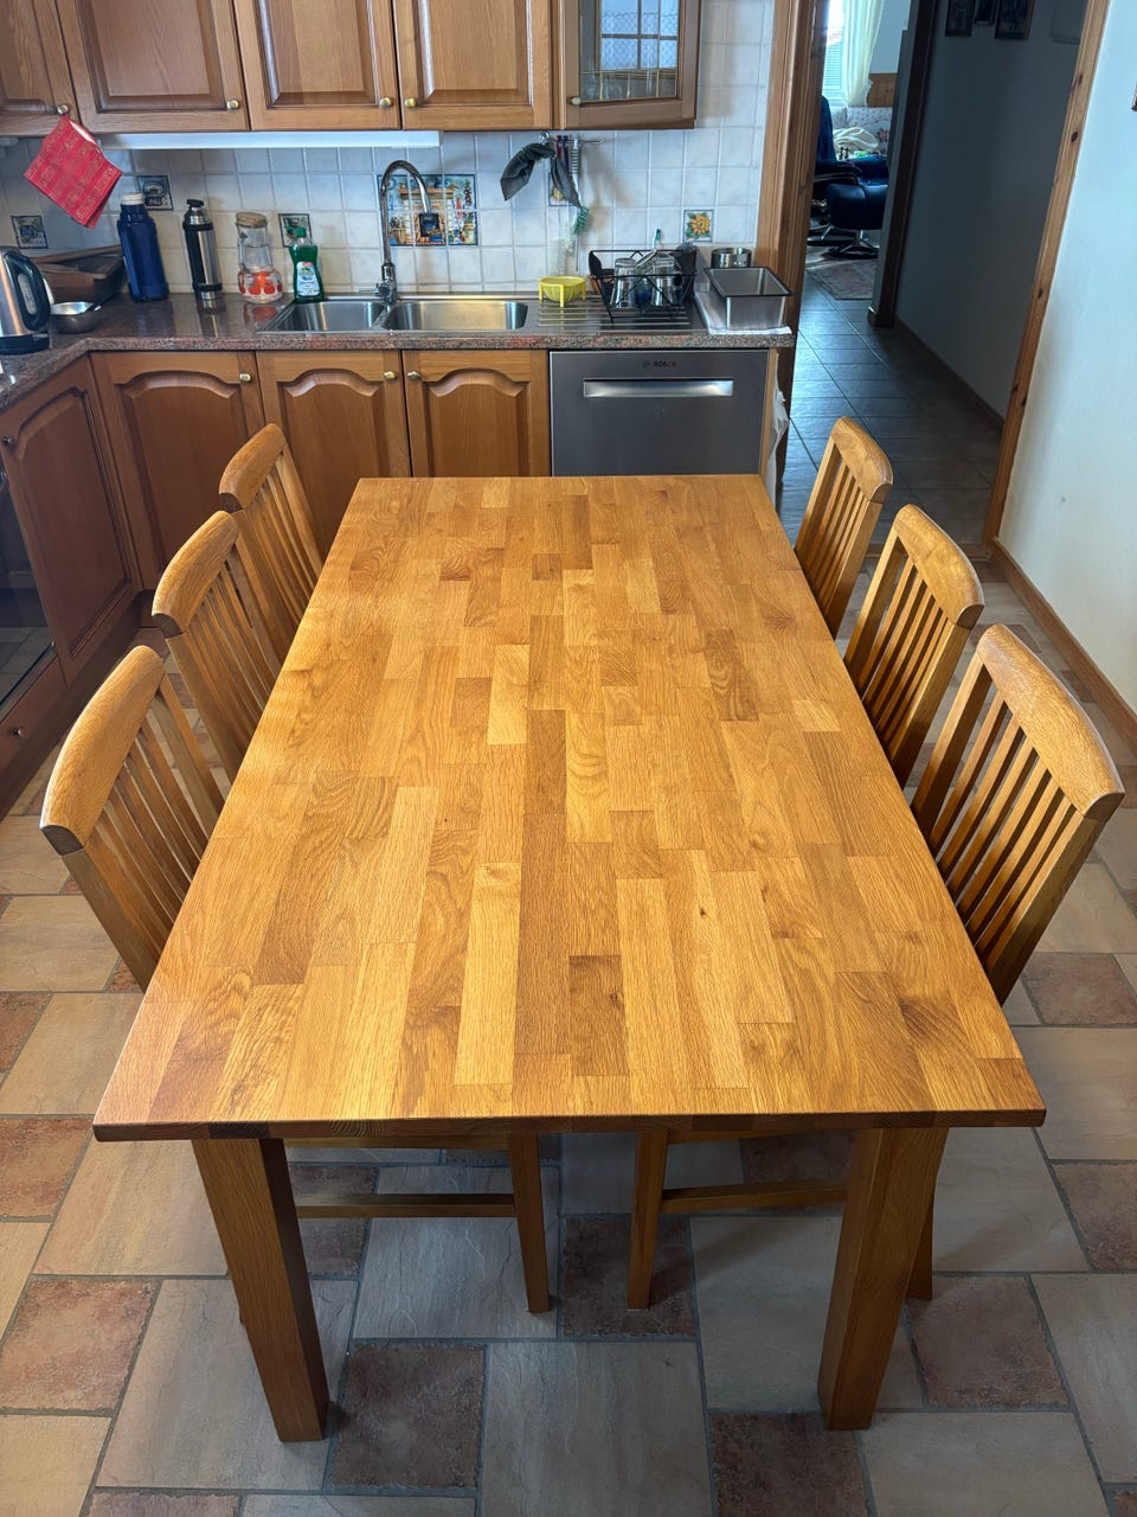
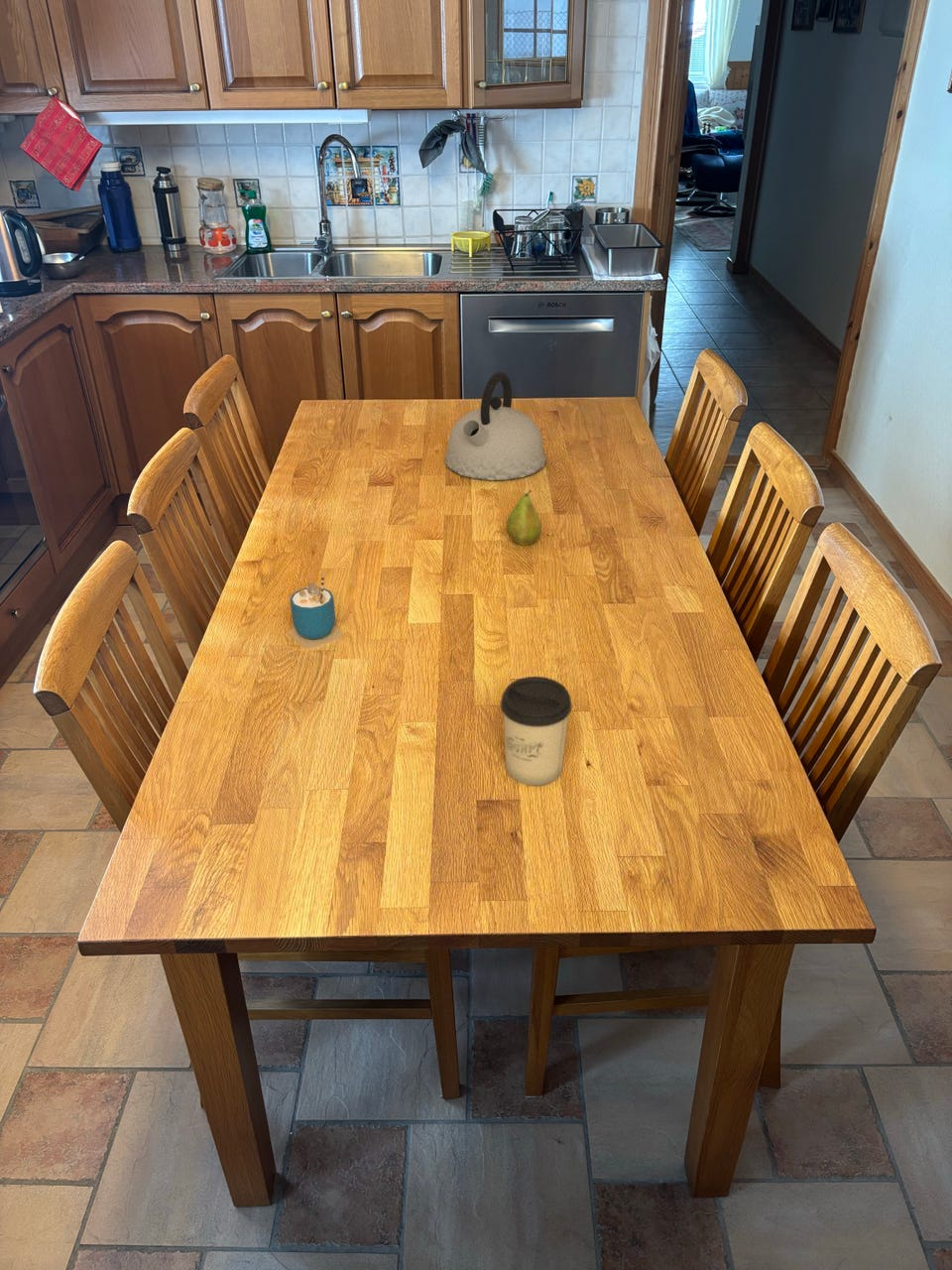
+ cup [500,676,573,787]
+ fruit [506,489,542,547]
+ kettle [444,371,547,481]
+ cup [288,573,344,651]
